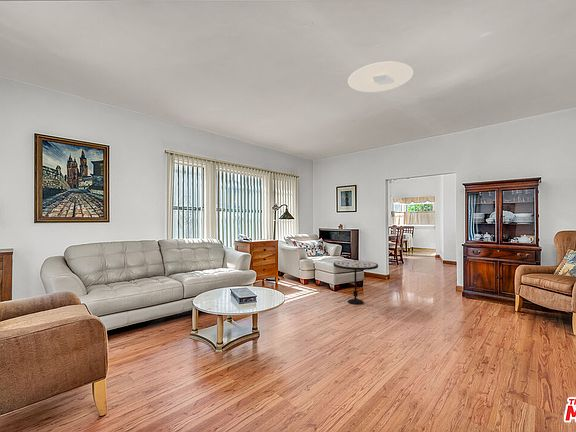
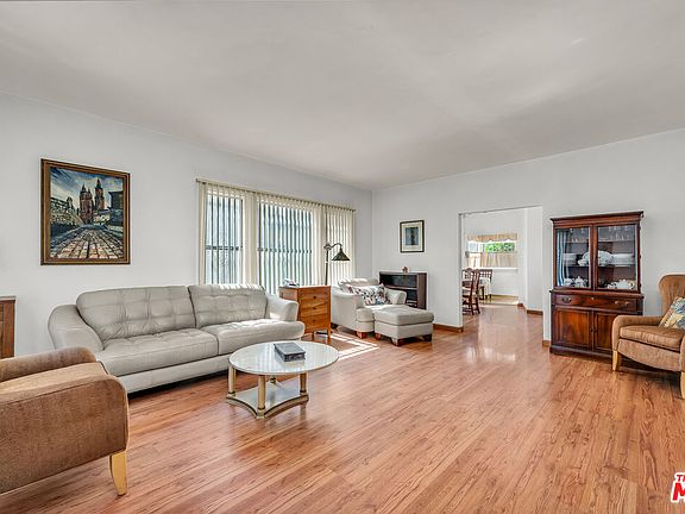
- ceiling light [347,61,414,93]
- side table [333,260,379,306]
